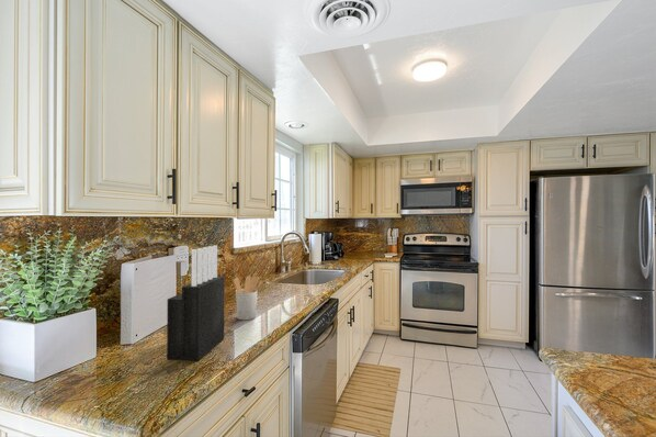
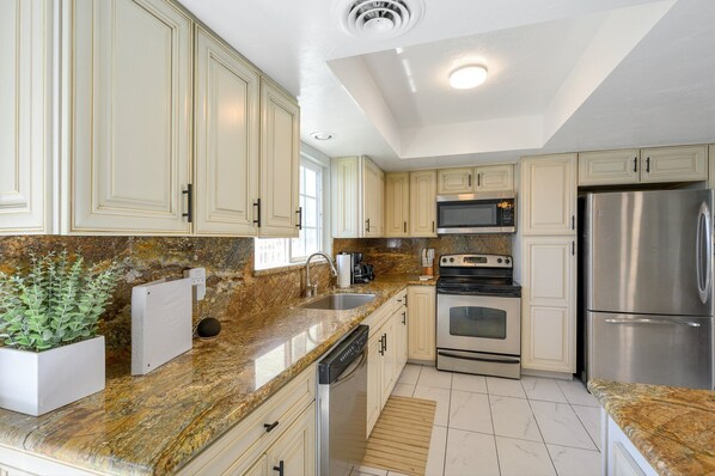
- utensil holder [233,274,262,321]
- knife block [166,245,225,362]
